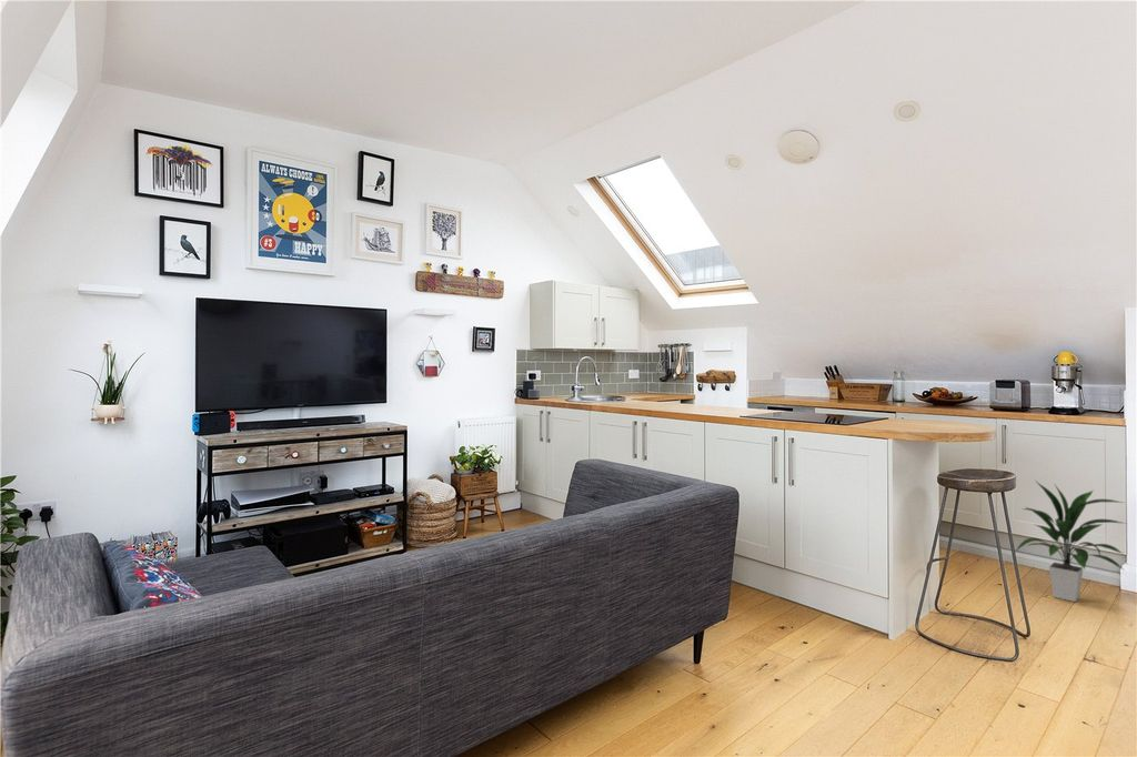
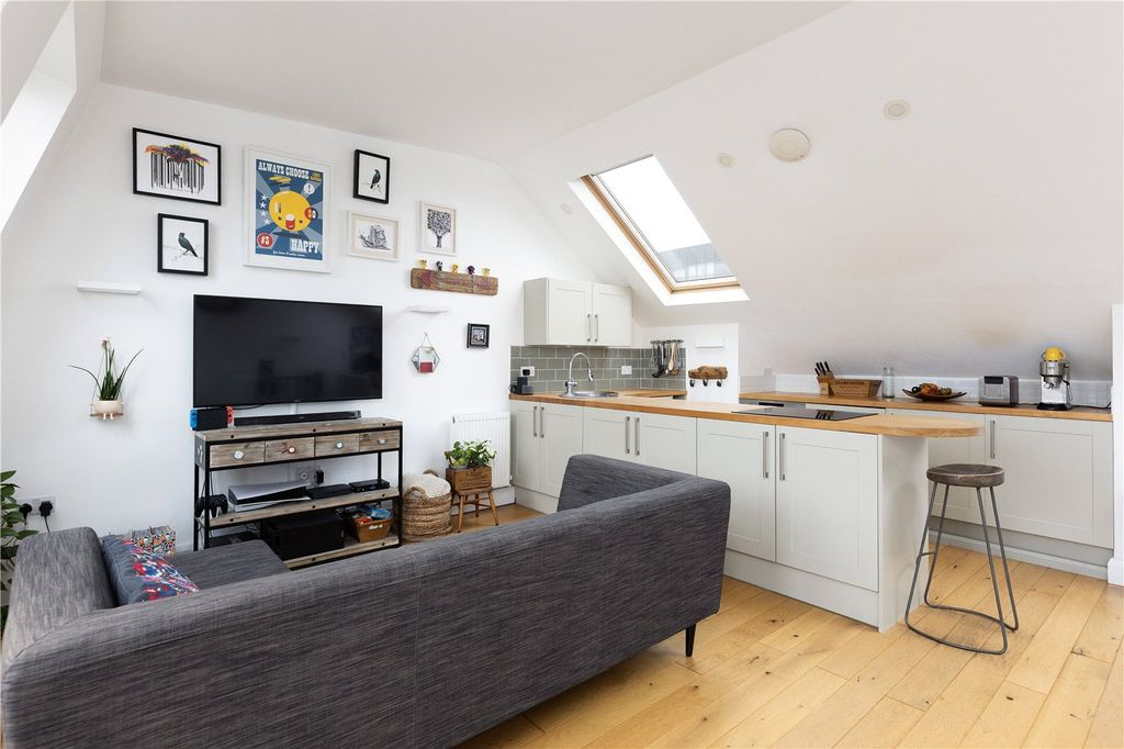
- indoor plant [1015,481,1129,603]
